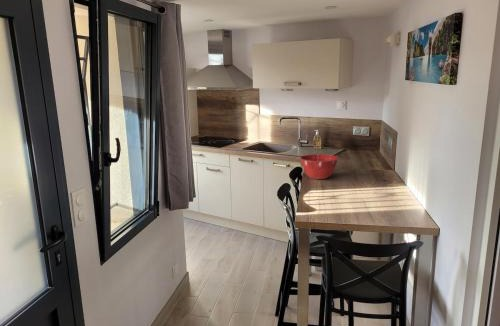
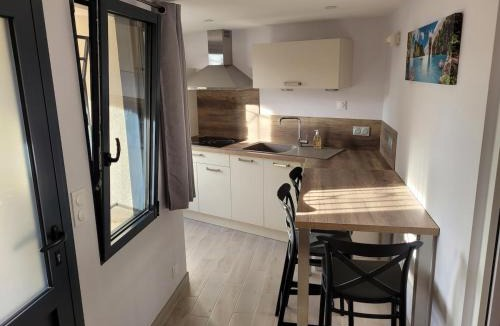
- mixing bowl [299,153,339,180]
